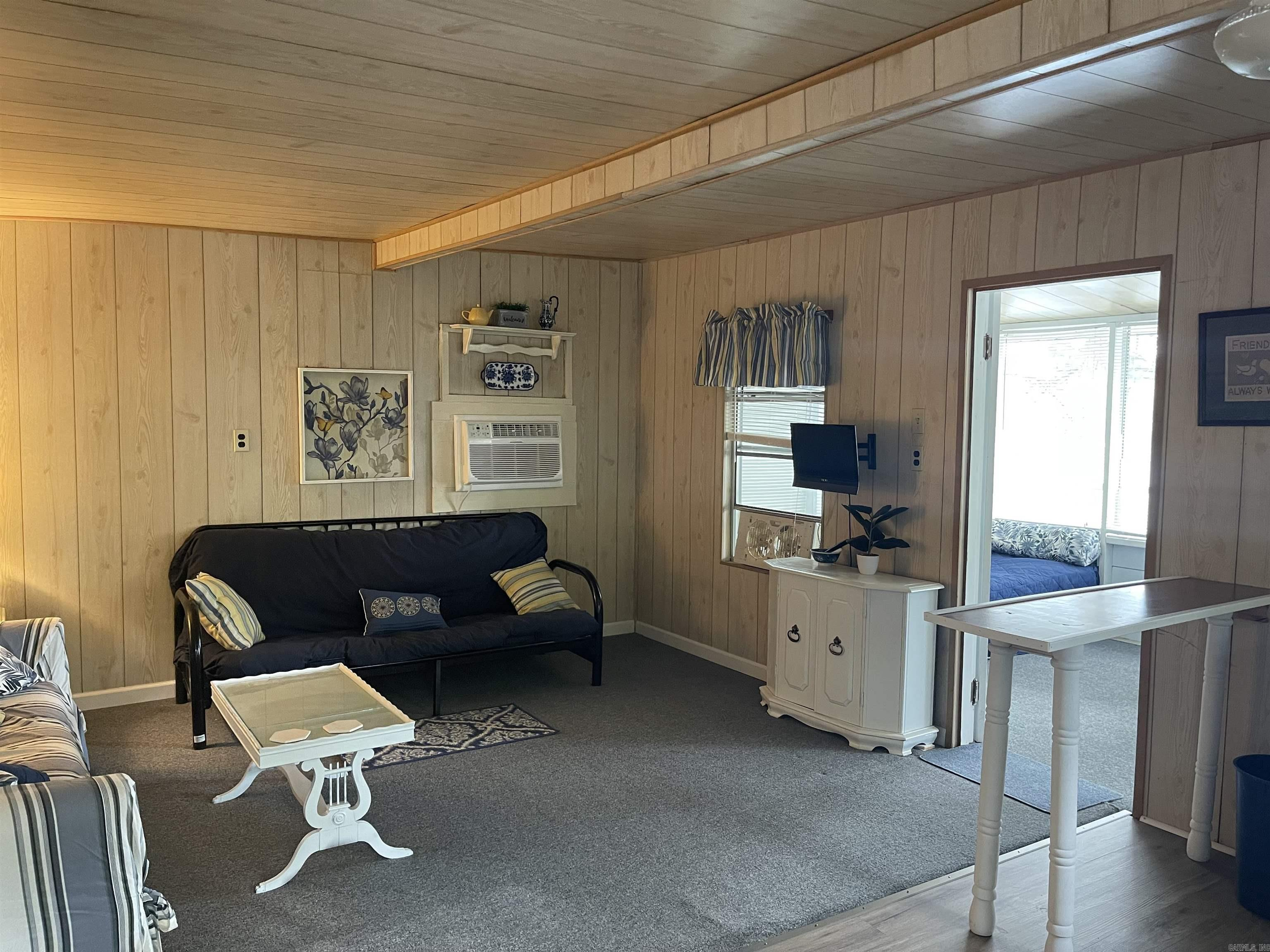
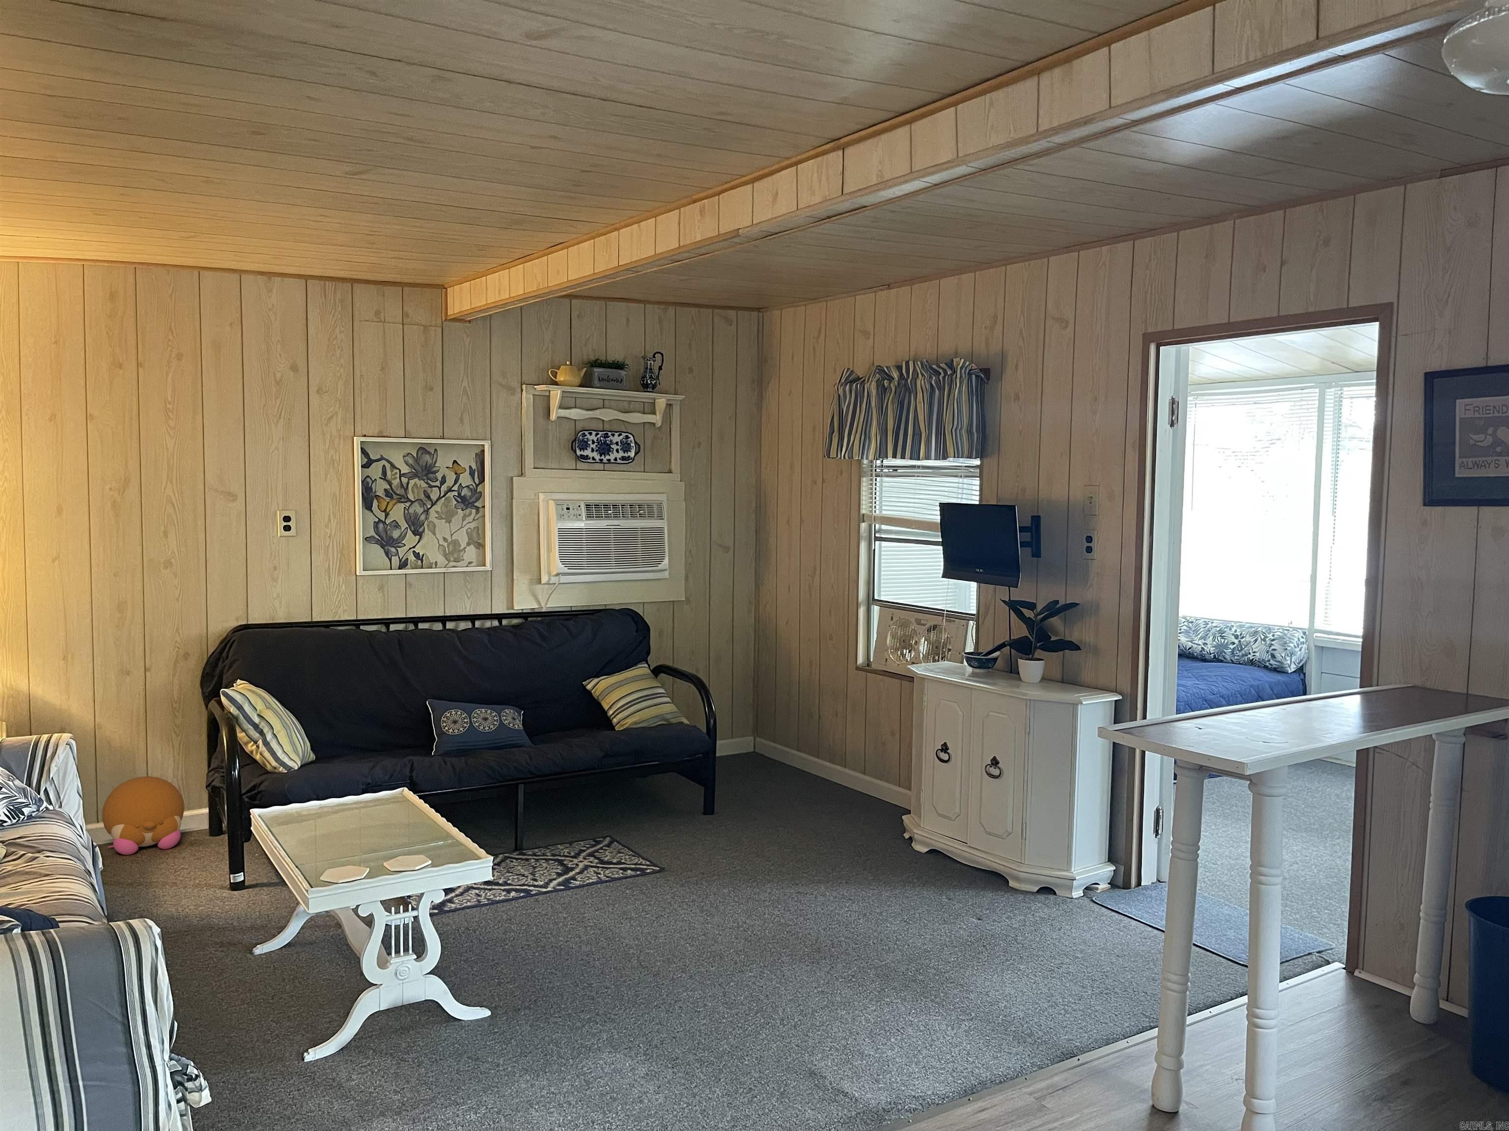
+ plush toy [102,776,184,855]
